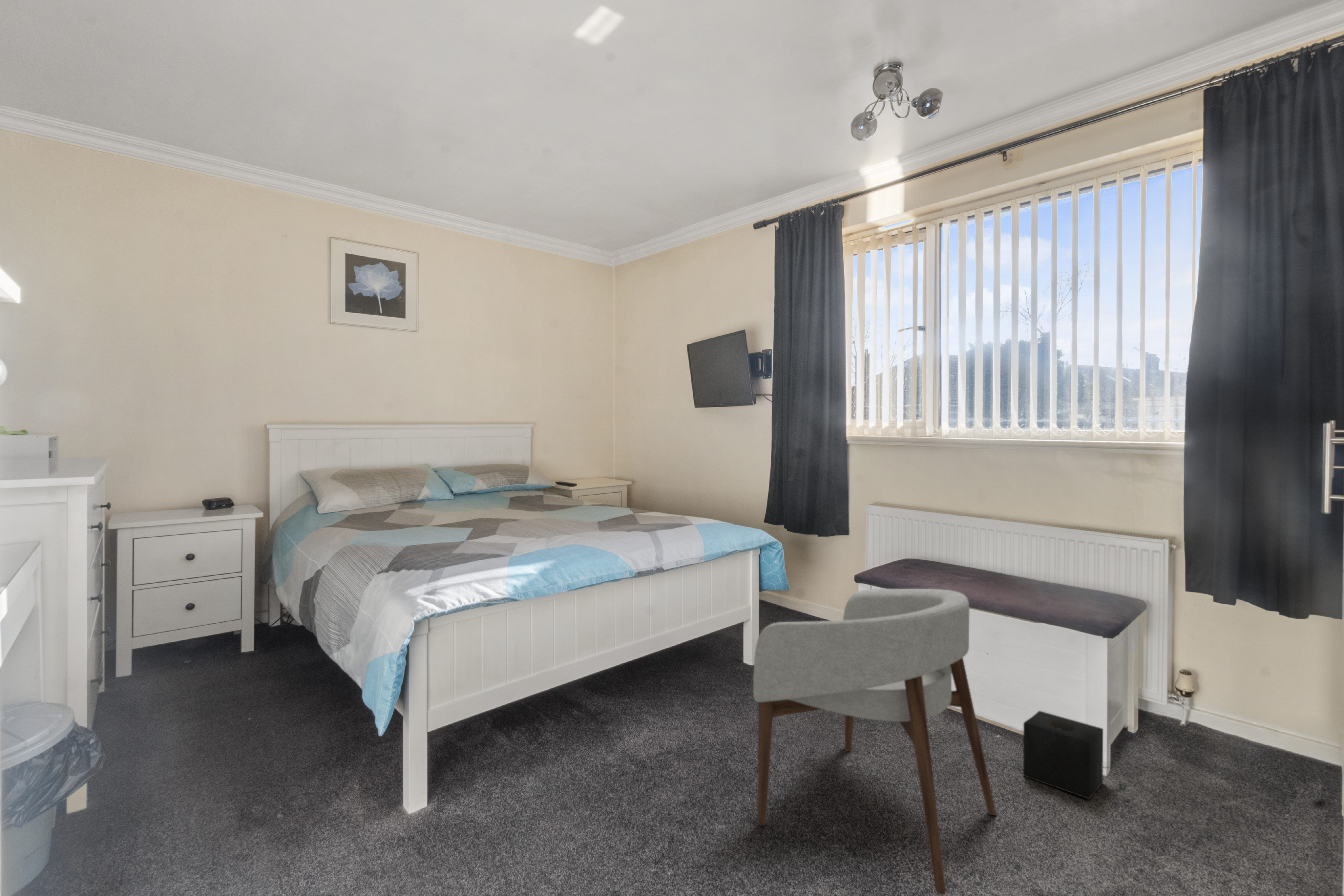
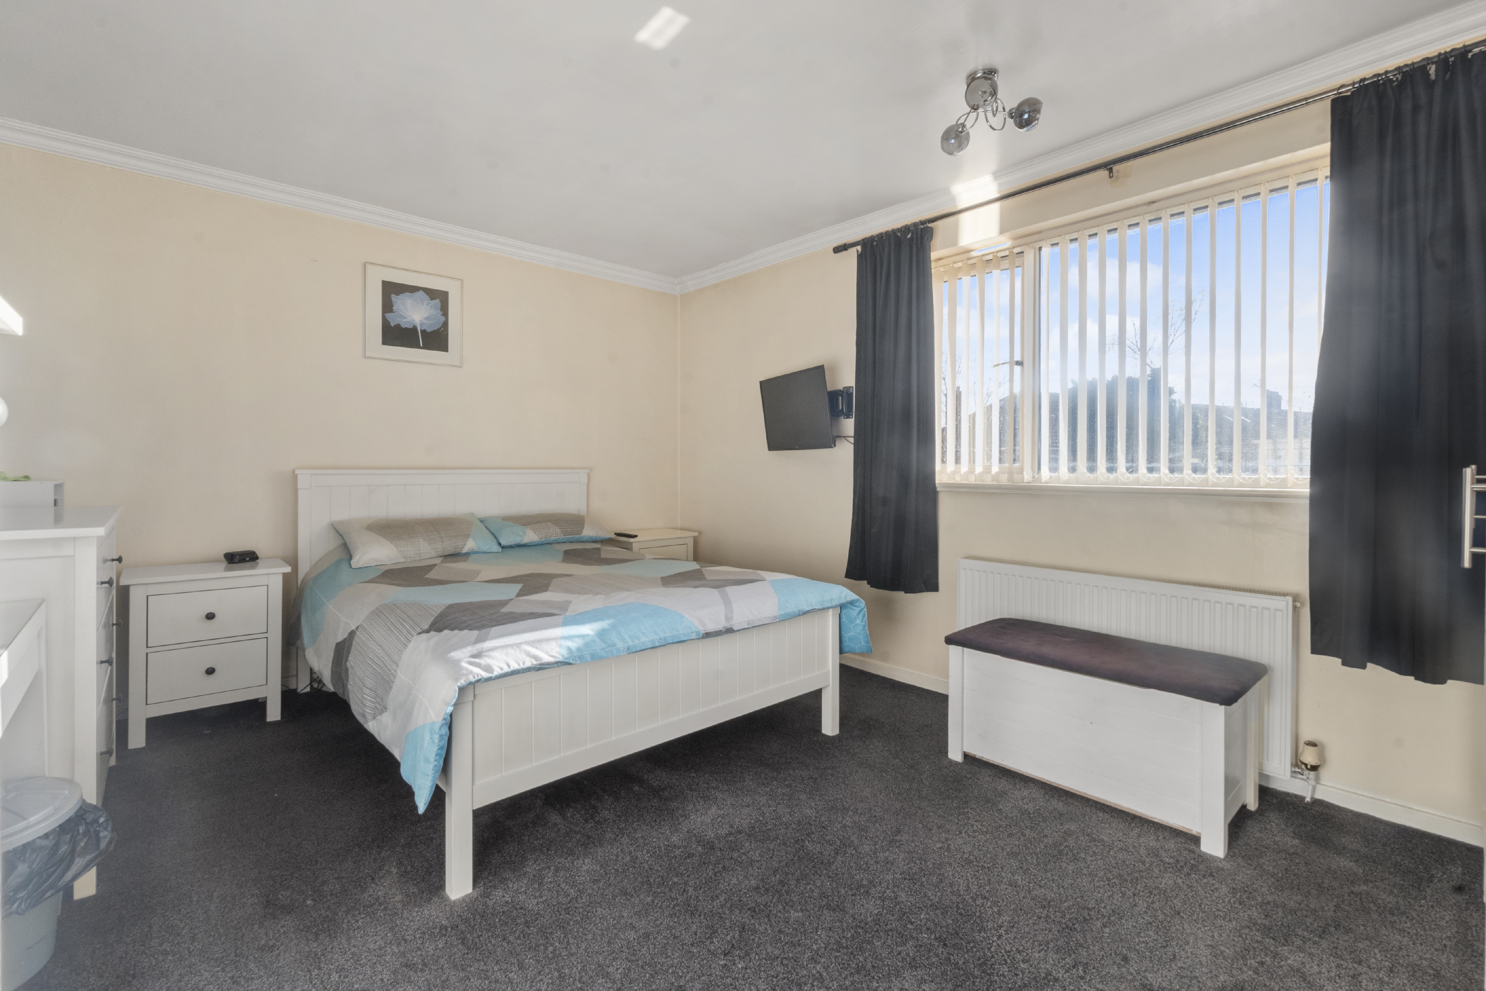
- speaker [997,710,1127,800]
- armchair [753,588,997,895]
